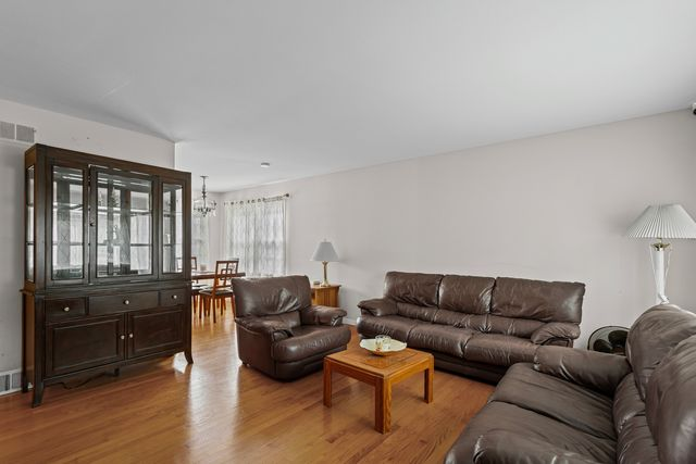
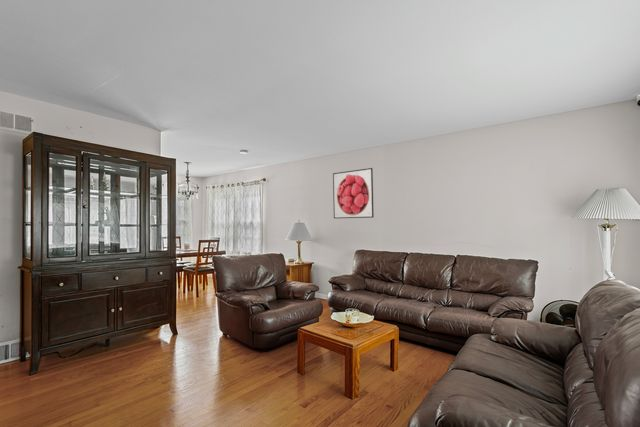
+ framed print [332,167,375,219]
